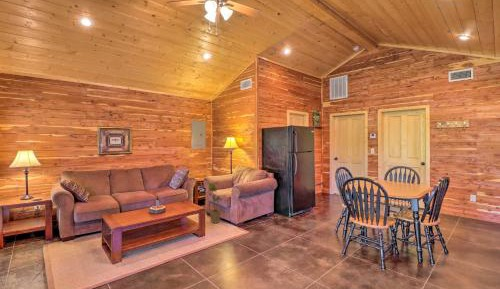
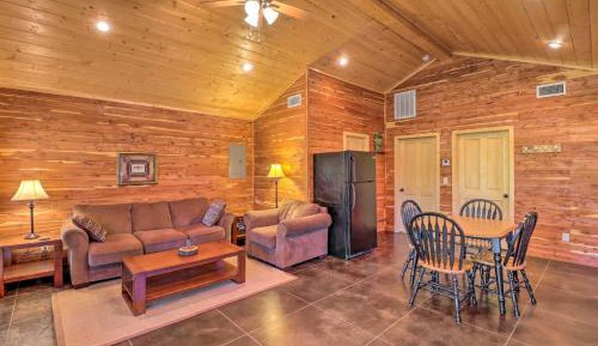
- house plant [206,181,228,224]
